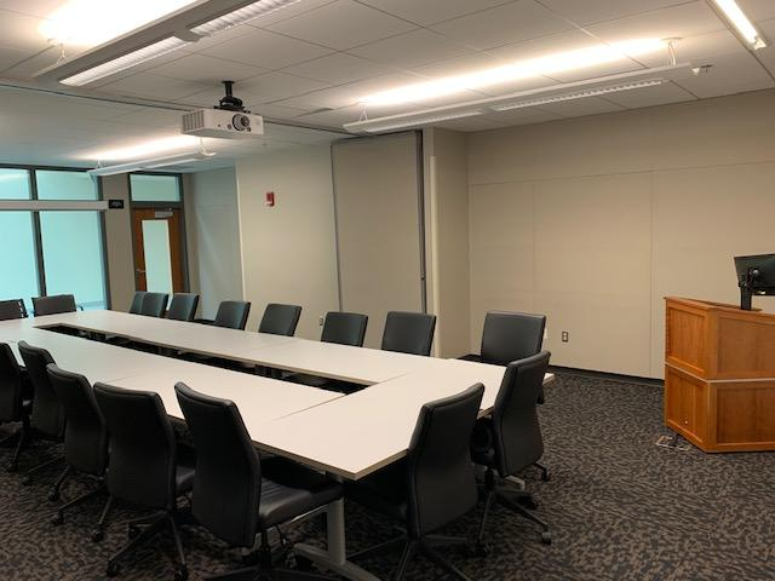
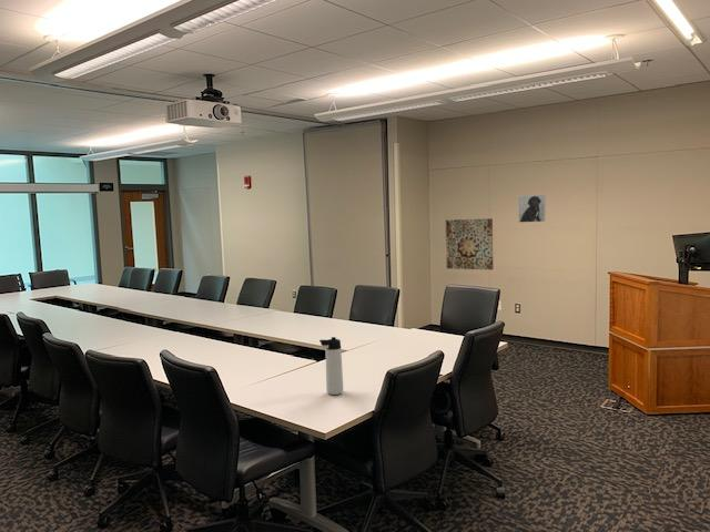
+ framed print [517,193,547,224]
+ thermos bottle [318,336,344,396]
+ wall art [445,217,494,270]
